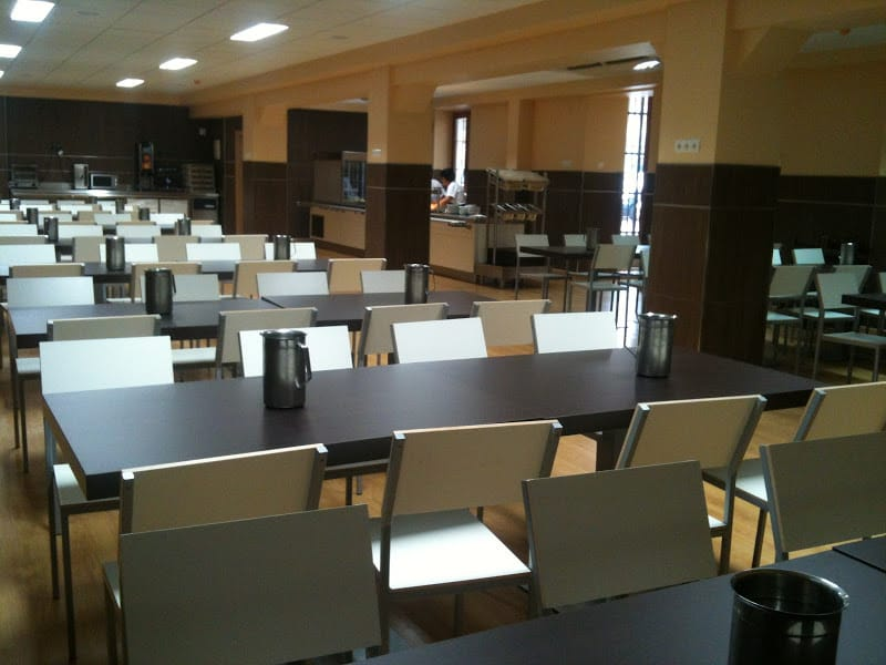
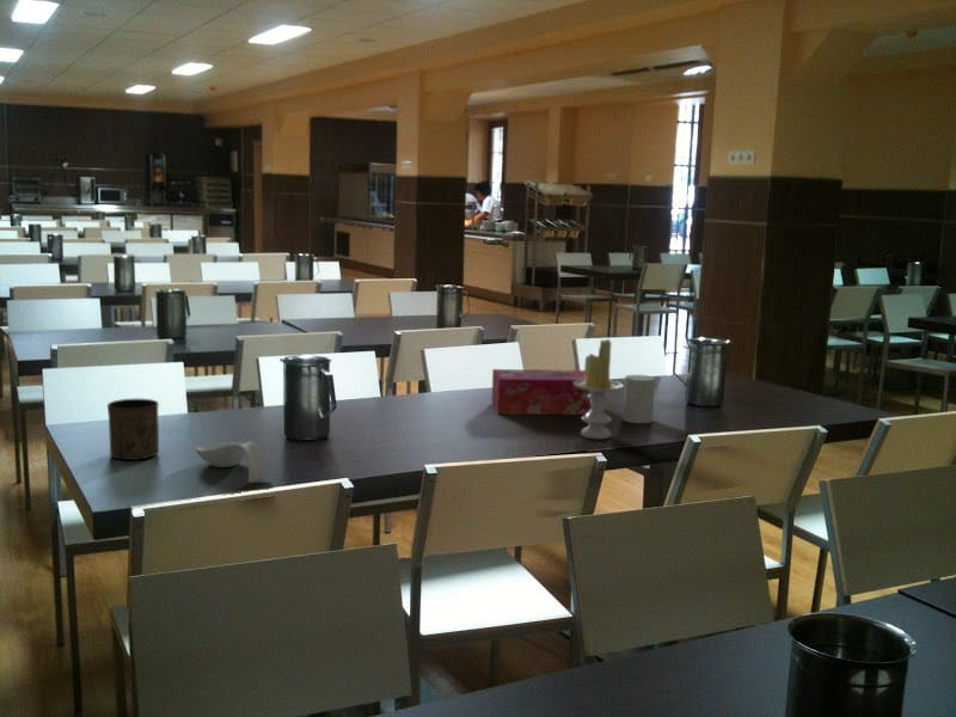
+ spoon rest [195,440,270,484]
+ cup [106,398,160,461]
+ cup [621,374,656,424]
+ candle [574,338,625,440]
+ tissue box [490,368,592,416]
